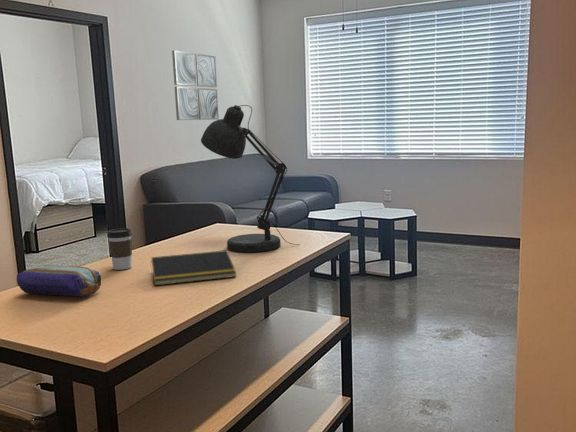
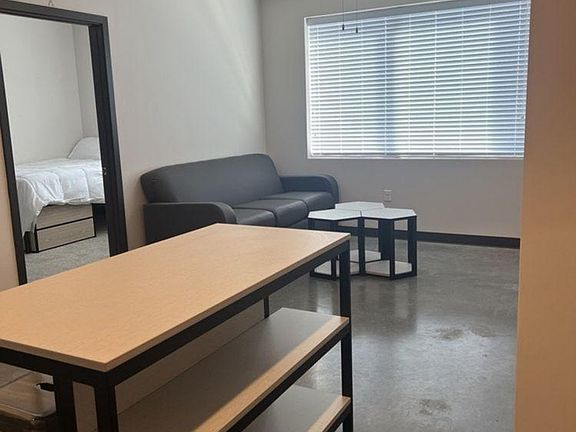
- pencil case [16,265,102,298]
- wall art [171,49,220,121]
- notepad [150,249,237,287]
- desk lamp [200,104,301,253]
- coffee cup [106,227,133,271]
